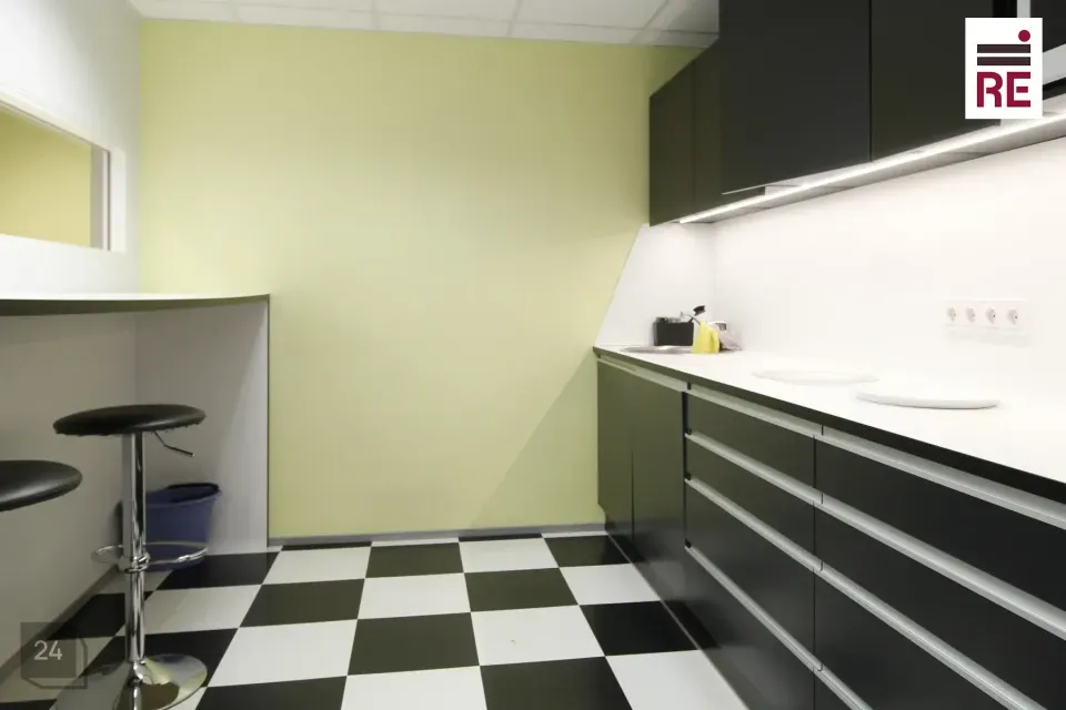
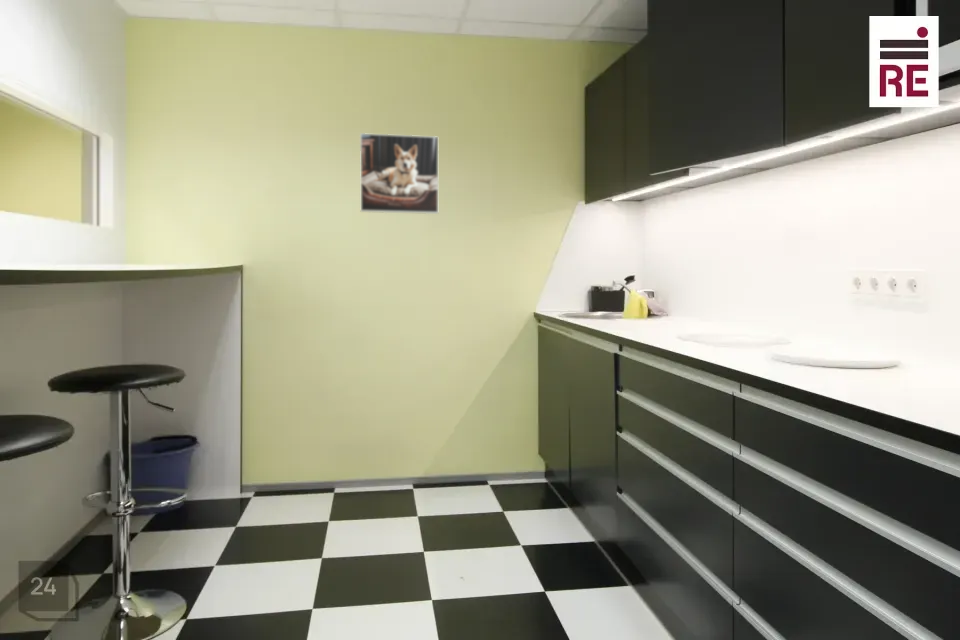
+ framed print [359,132,439,215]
